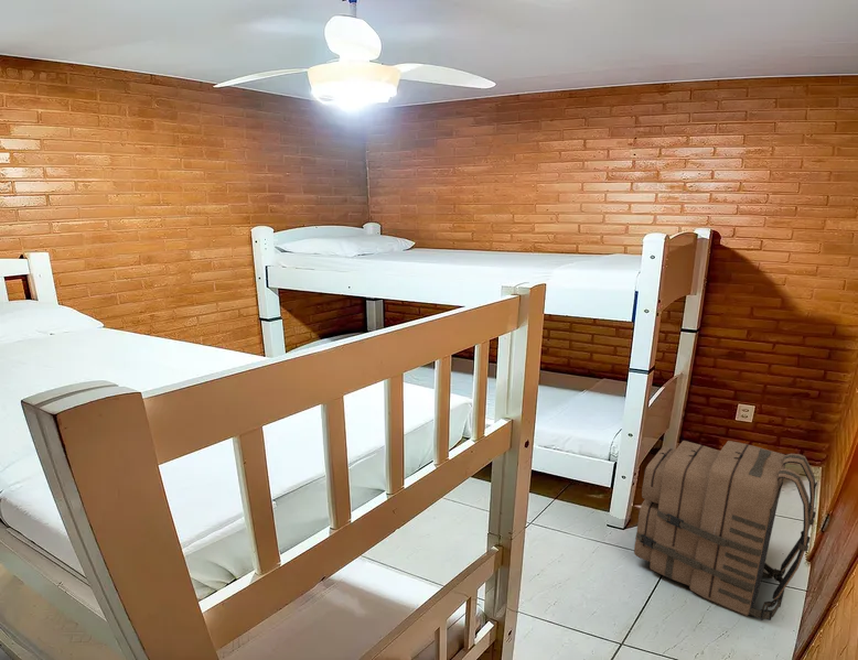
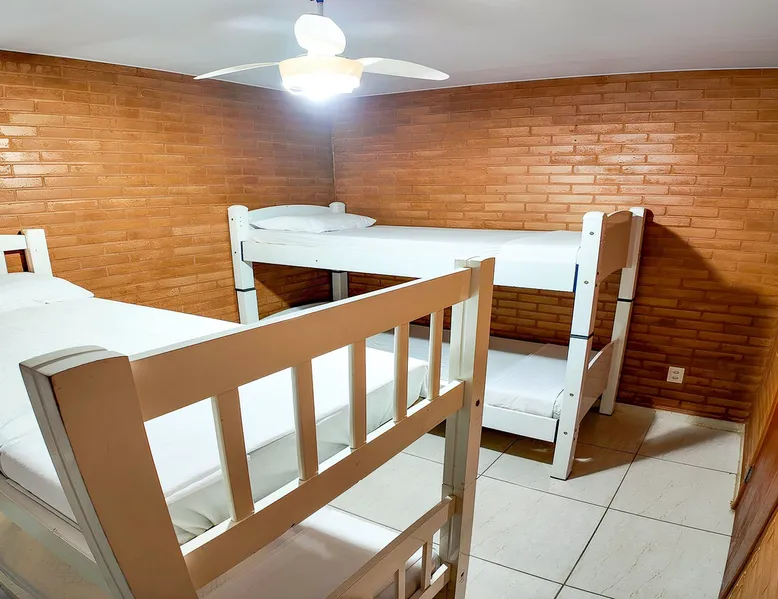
- backpack [633,440,818,621]
